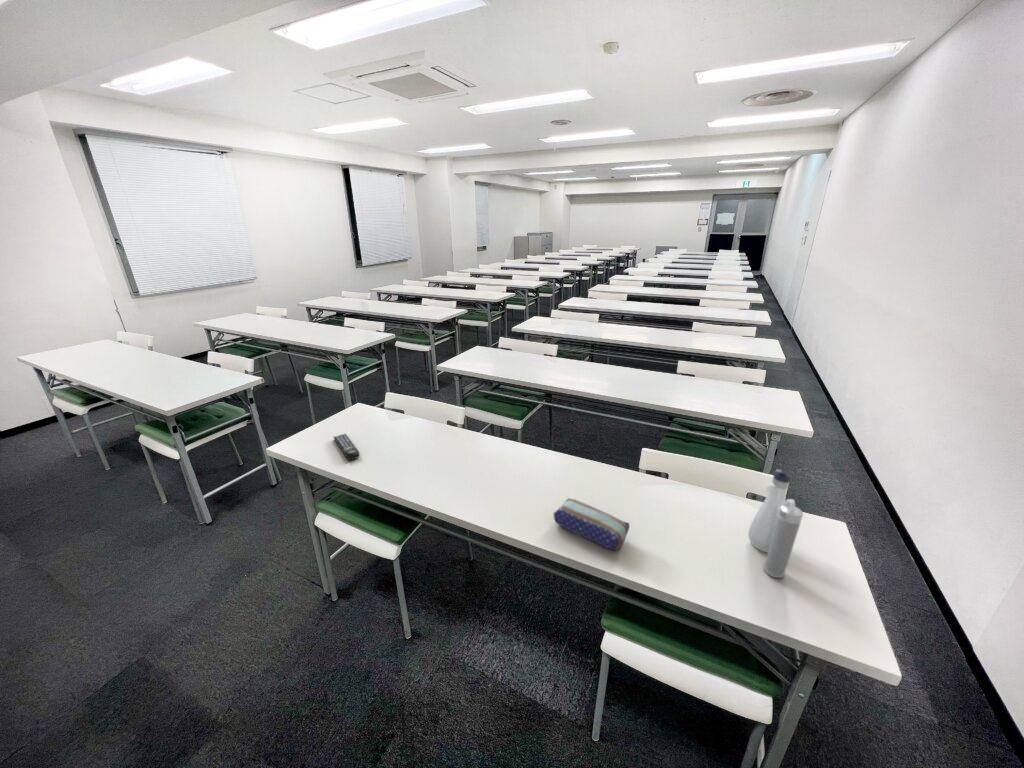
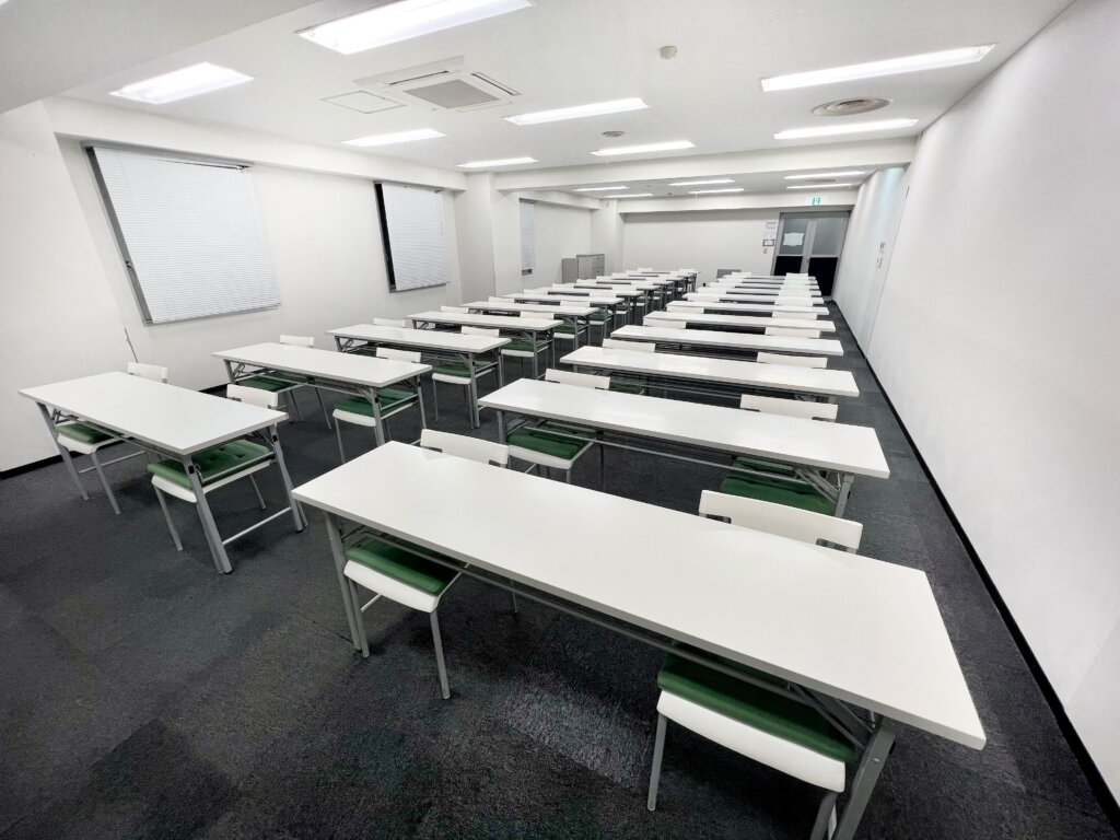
- remote control [332,433,360,461]
- pencil case [553,497,630,552]
- water bottle [747,469,804,579]
